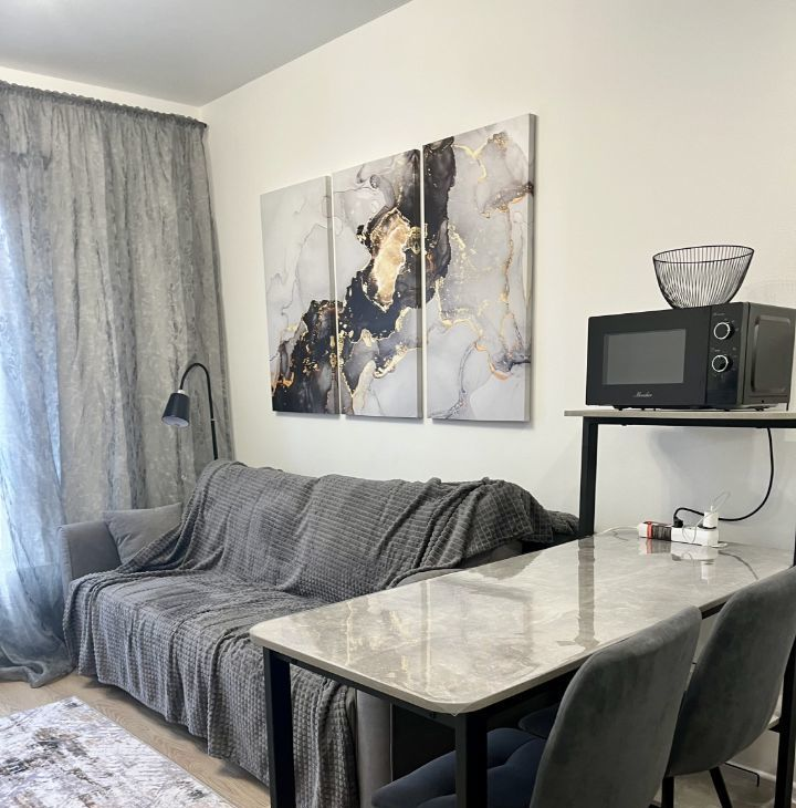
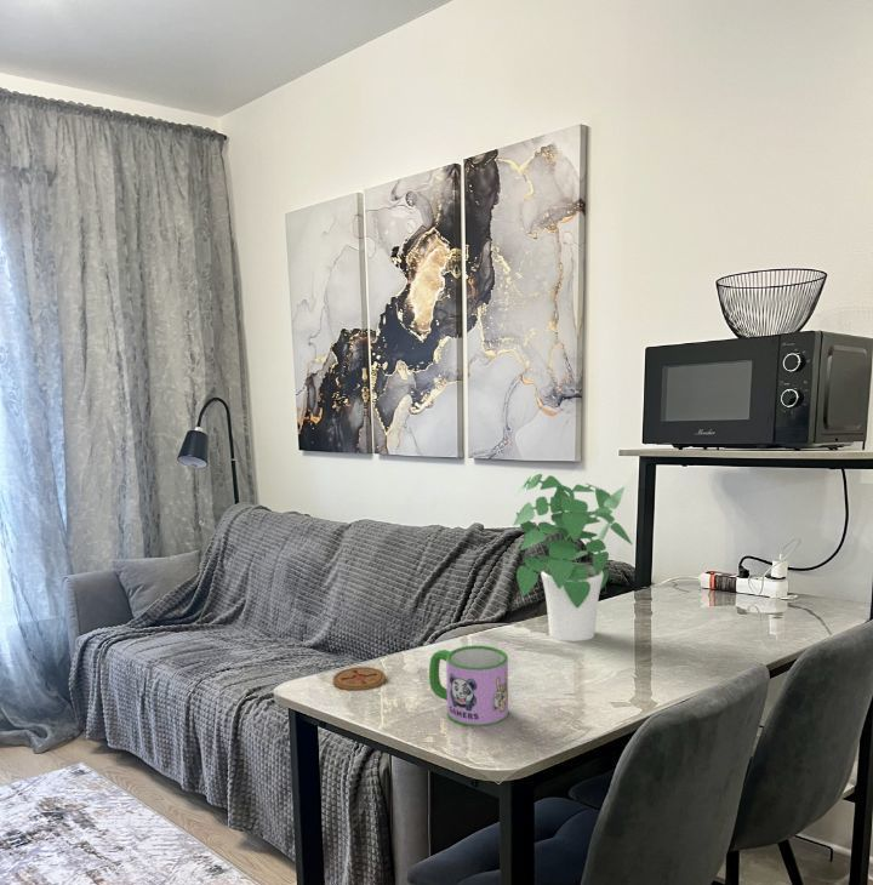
+ coaster [332,666,387,691]
+ potted plant [512,473,634,643]
+ mug [428,645,509,727]
